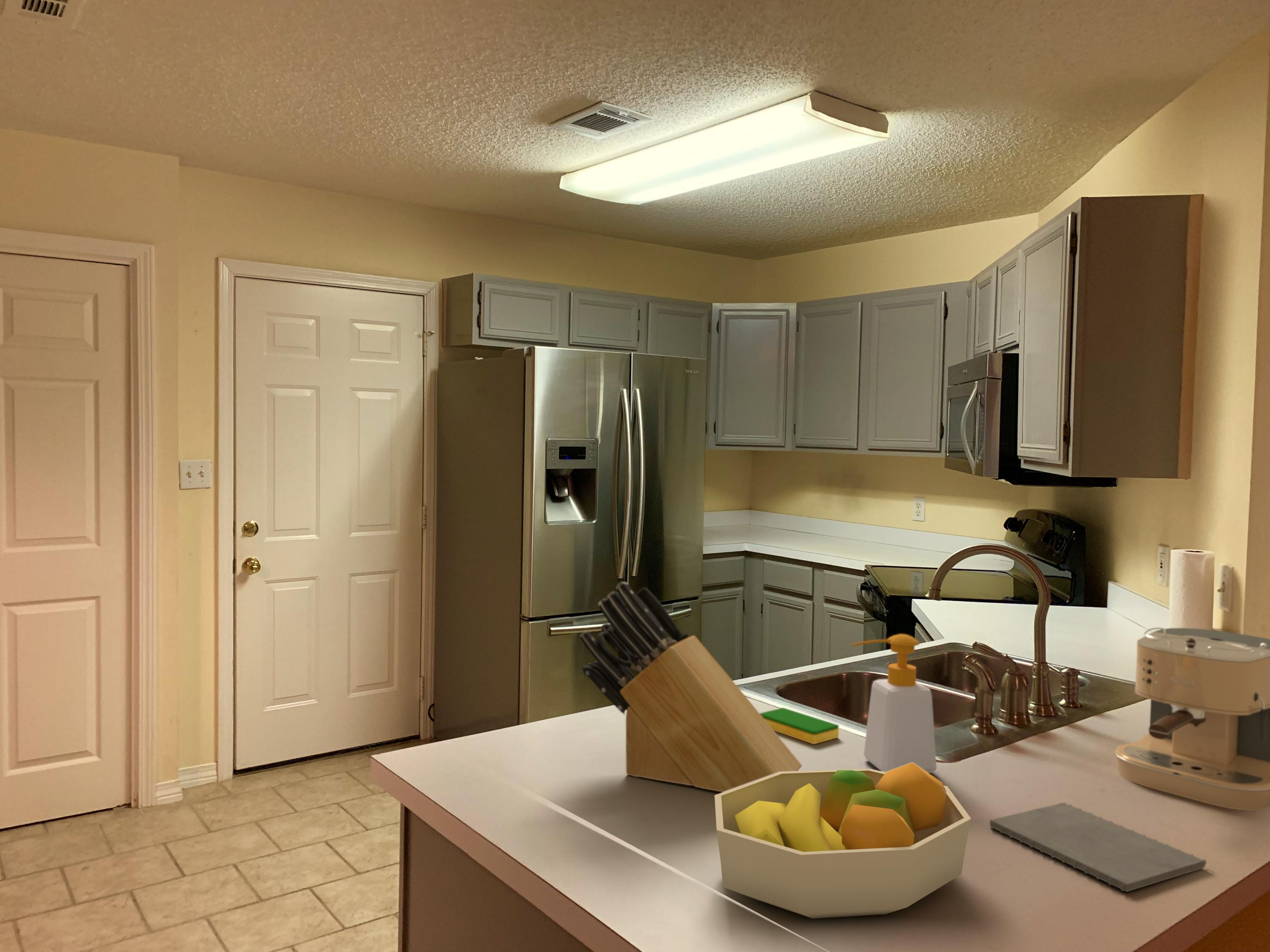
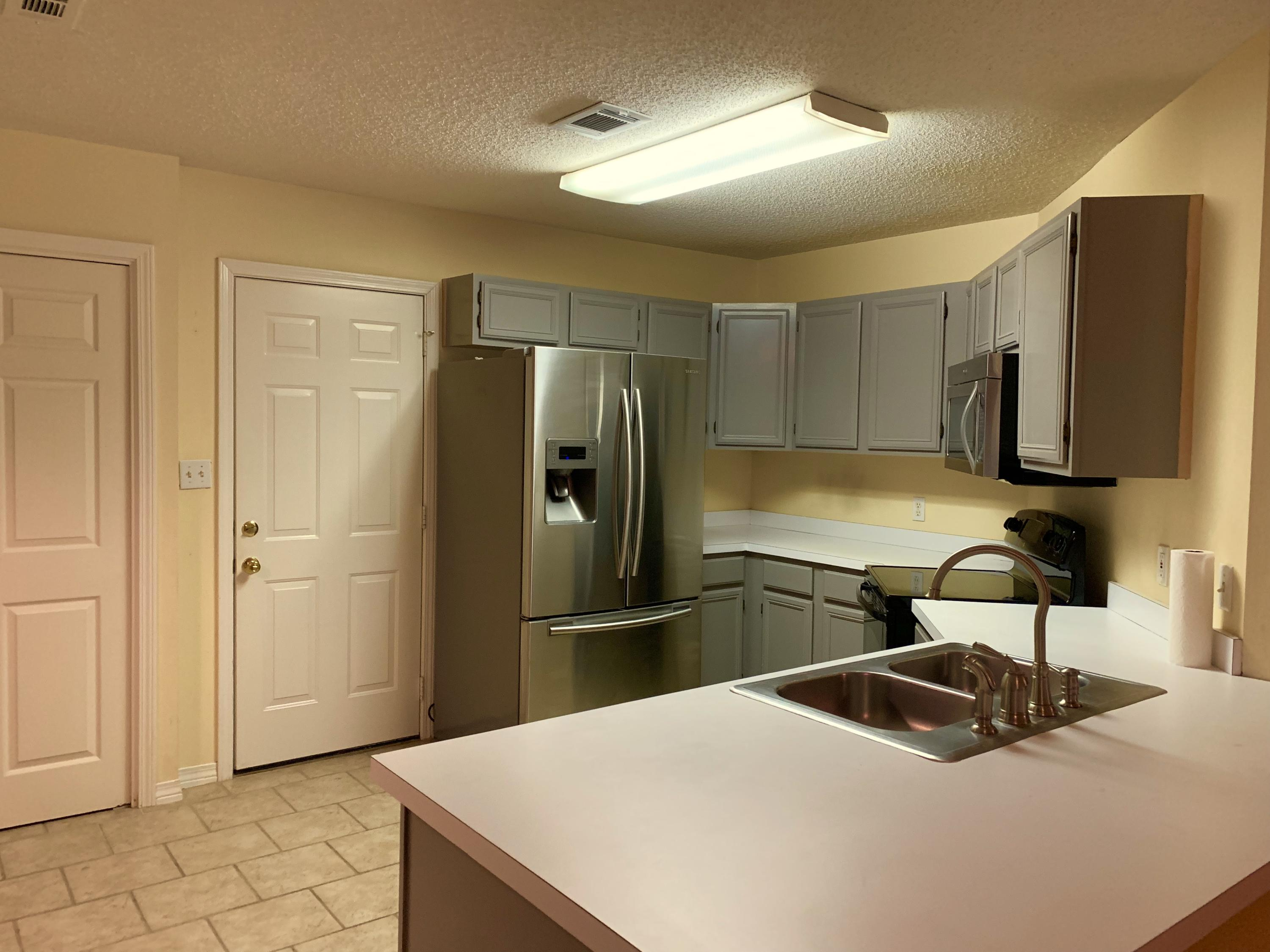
- dish sponge [760,707,839,745]
- soap bottle [851,634,937,773]
- knife block [579,581,802,792]
- coffee maker [1113,627,1270,811]
- notepad [989,802,1207,892]
- fruit bowl [714,762,972,919]
